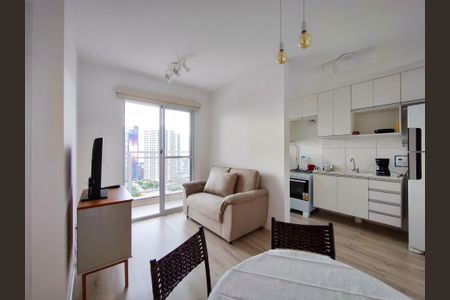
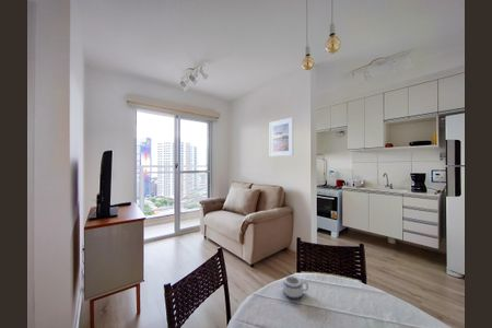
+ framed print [269,116,294,157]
+ mug [281,274,309,300]
